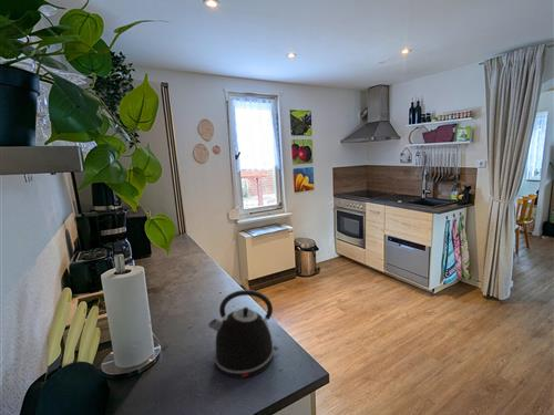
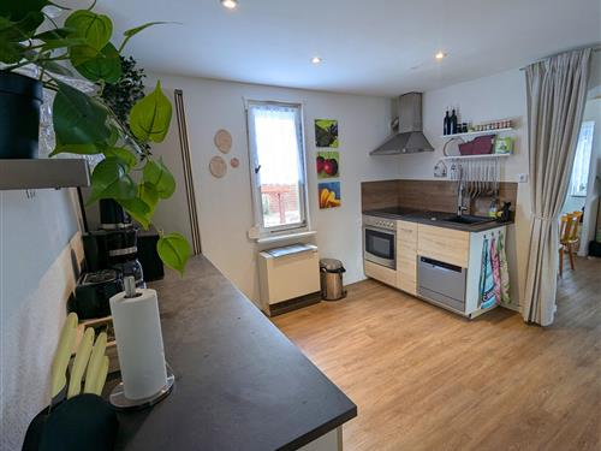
- kettle [207,289,279,380]
